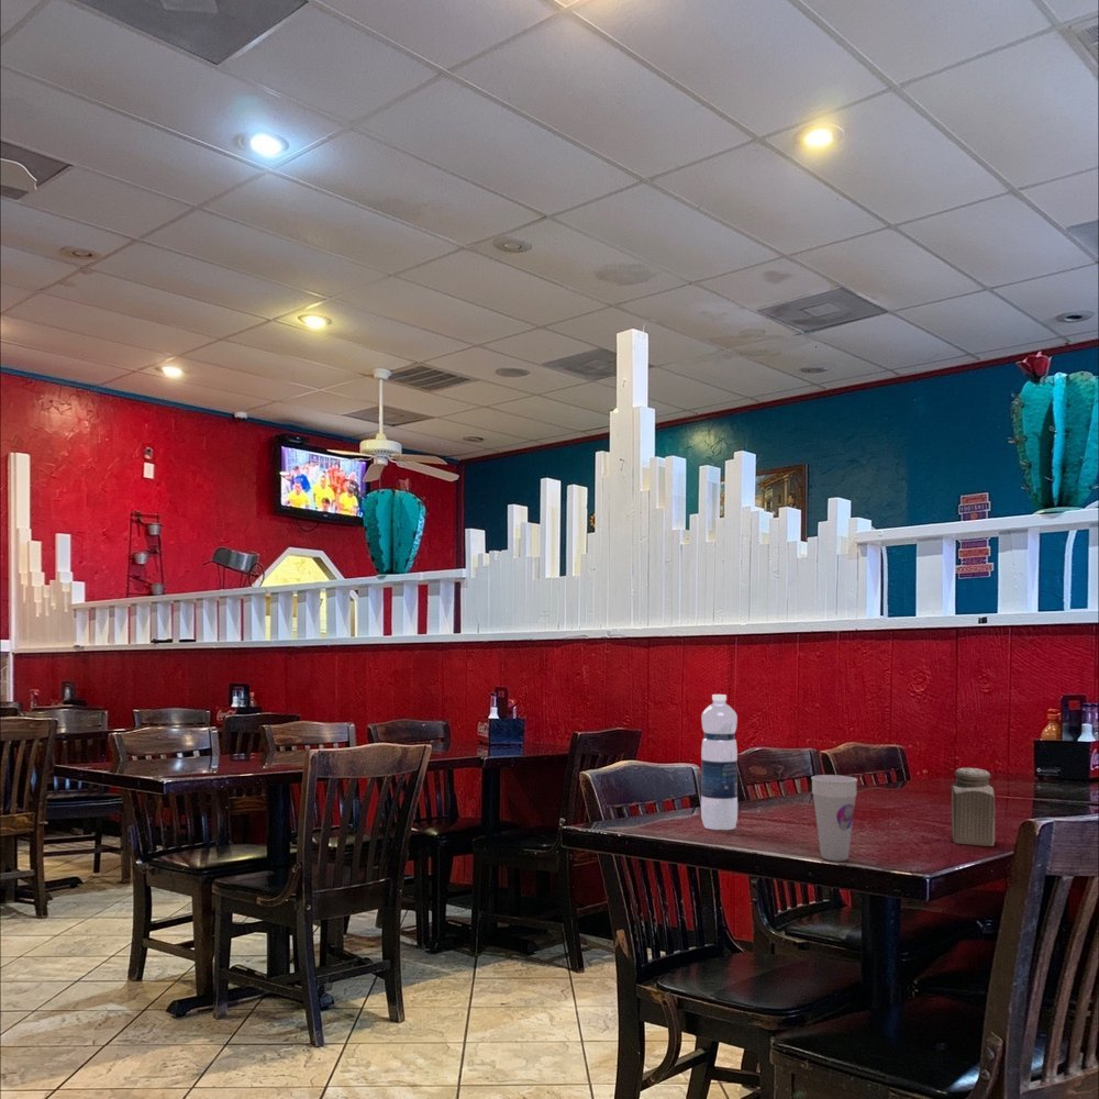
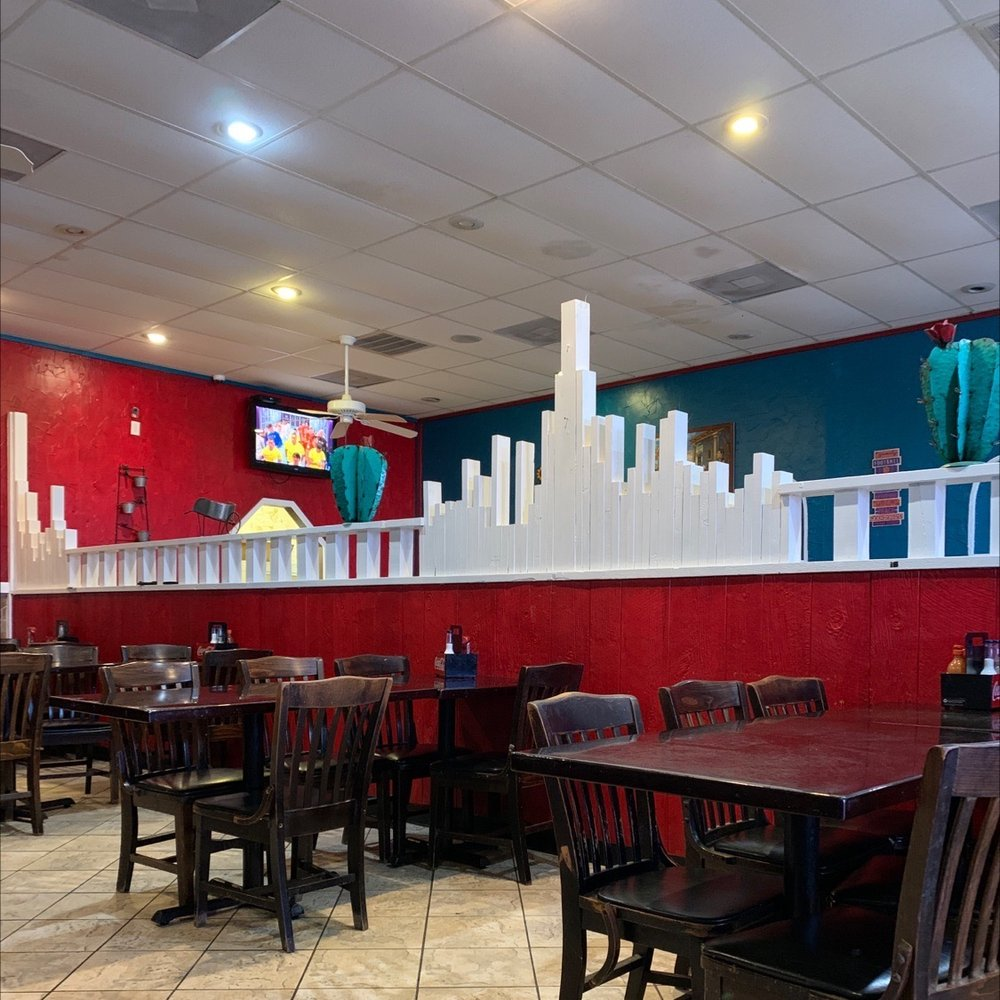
- water bottle [700,693,739,831]
- salt shaker [951,767,996,847]
- cup [810,774,858,862]
